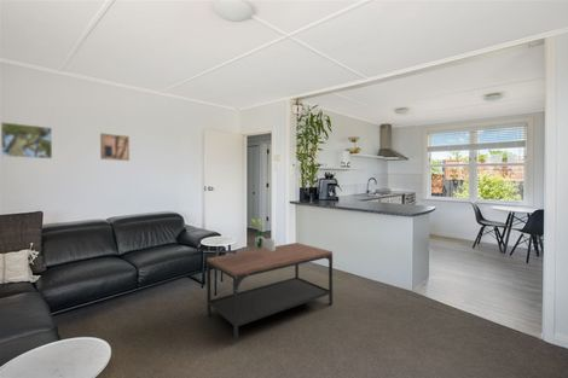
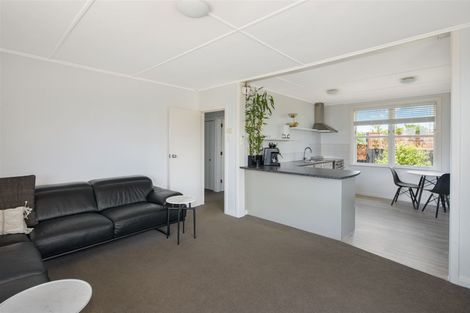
- bouquet [250,217,277,255]
- wall art [99,132,131,162]
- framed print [0,121,53,159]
- coffee table [205,242,334,343]
